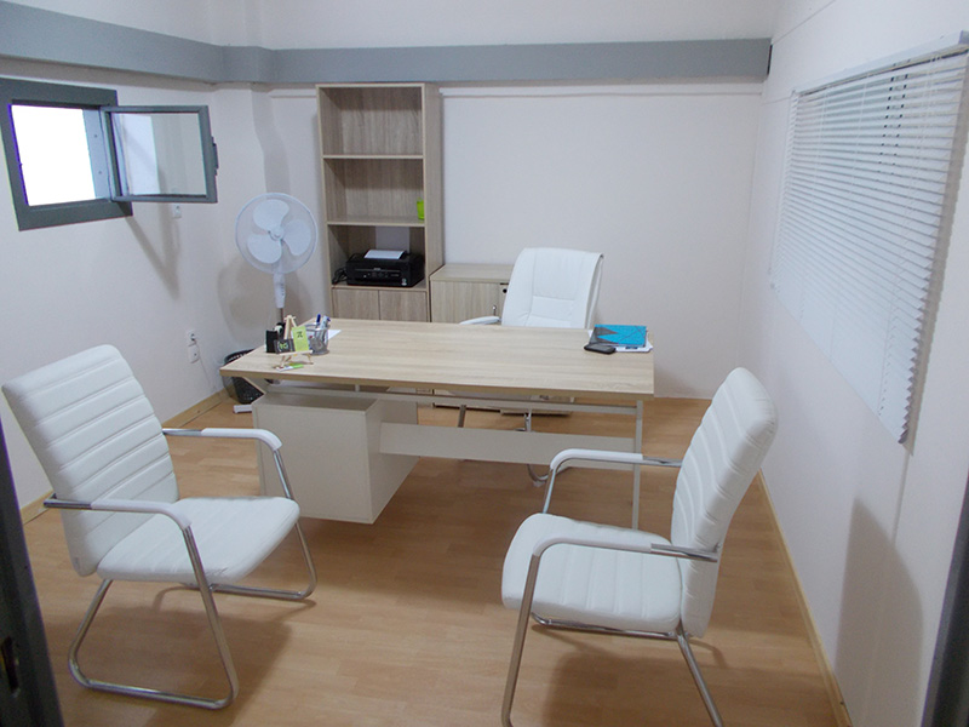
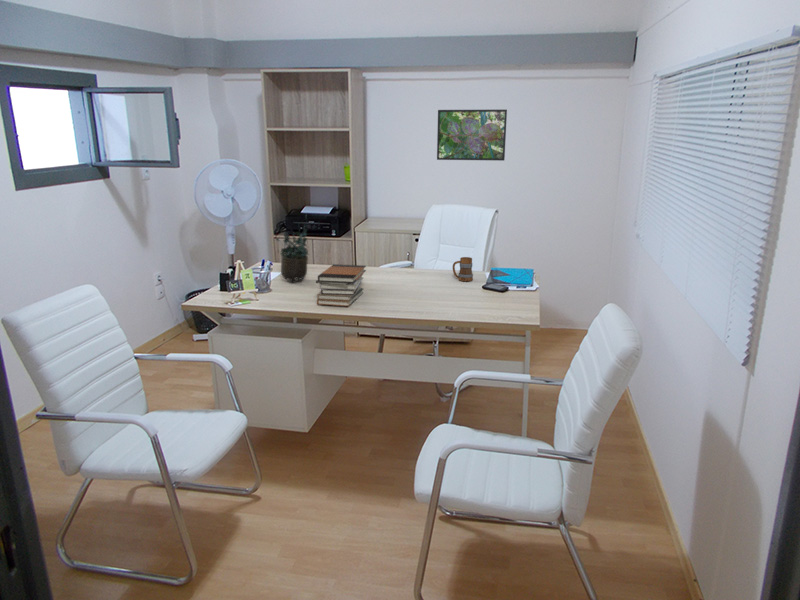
+ mug [452,256,474,282]
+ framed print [436,109,508,162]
+ potted plant [275,213,315,283]
+ book stack [315,263,367,307]
